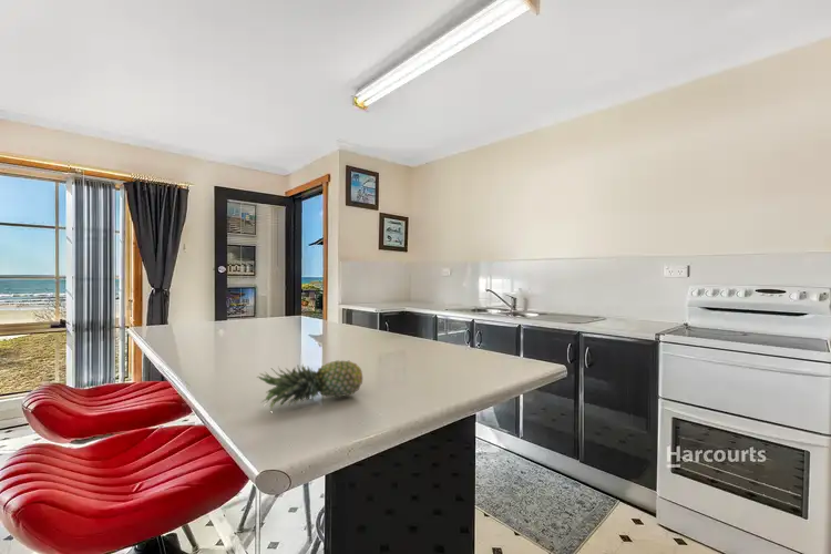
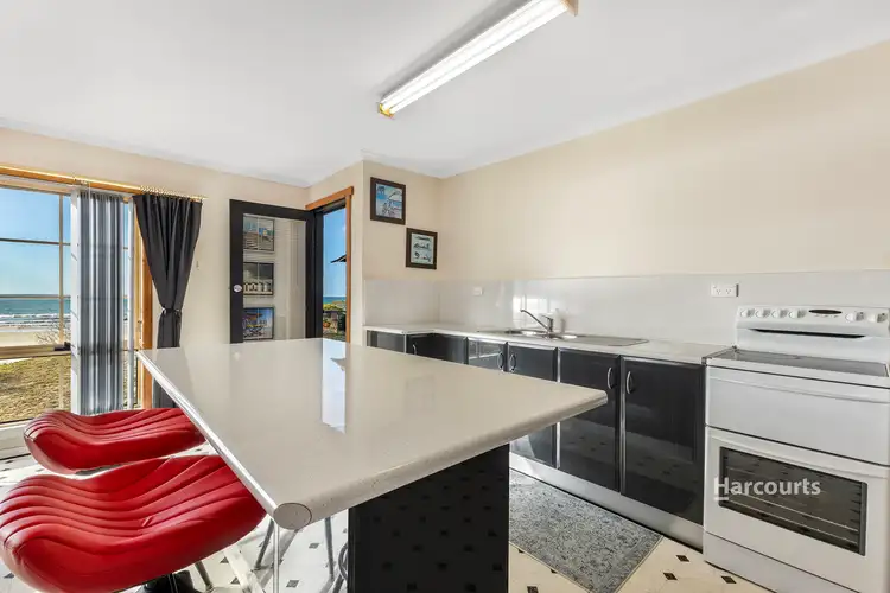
- fruit [257,359,363,410]
